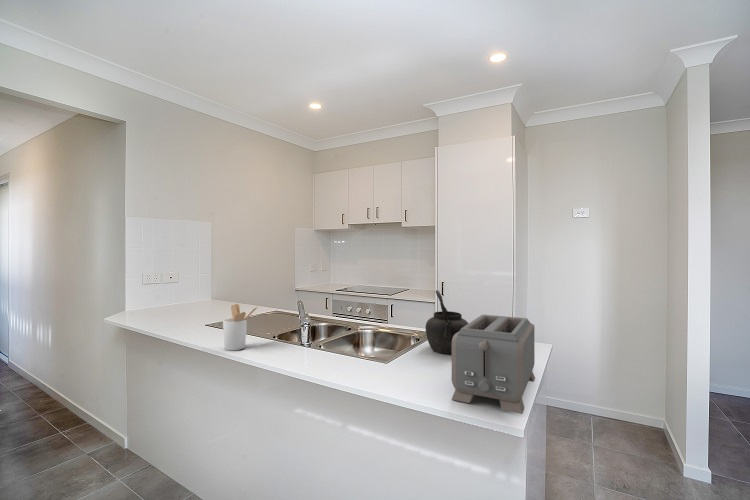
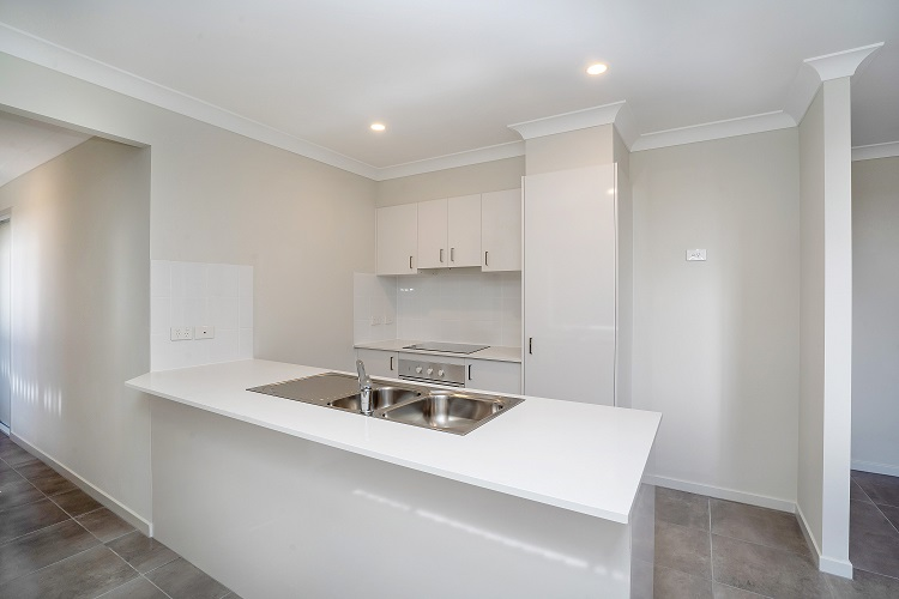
- kettle [425,289,469,355]
- utensil holder [222,303,259,351]
- toaster [451,314,536,415]
